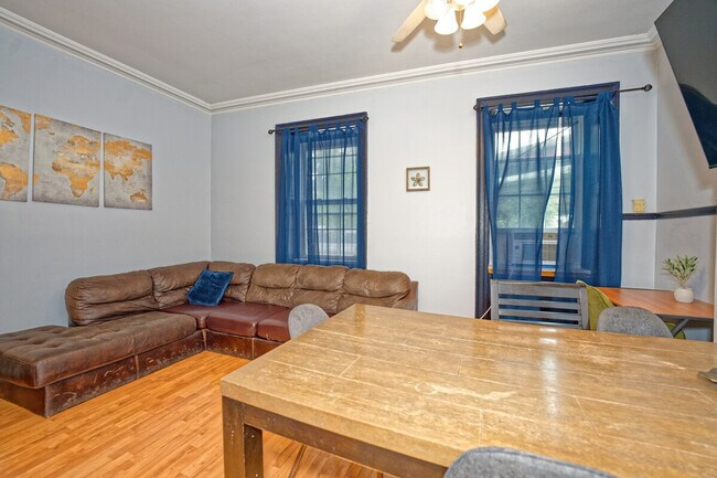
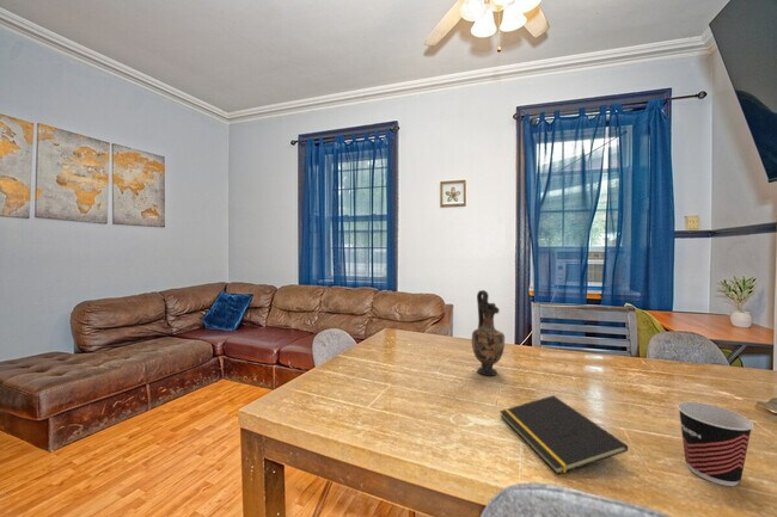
+ notepad [498,394,629,475]
+ vase [471,289,506,376]
+ cup [677,401,754,487]
